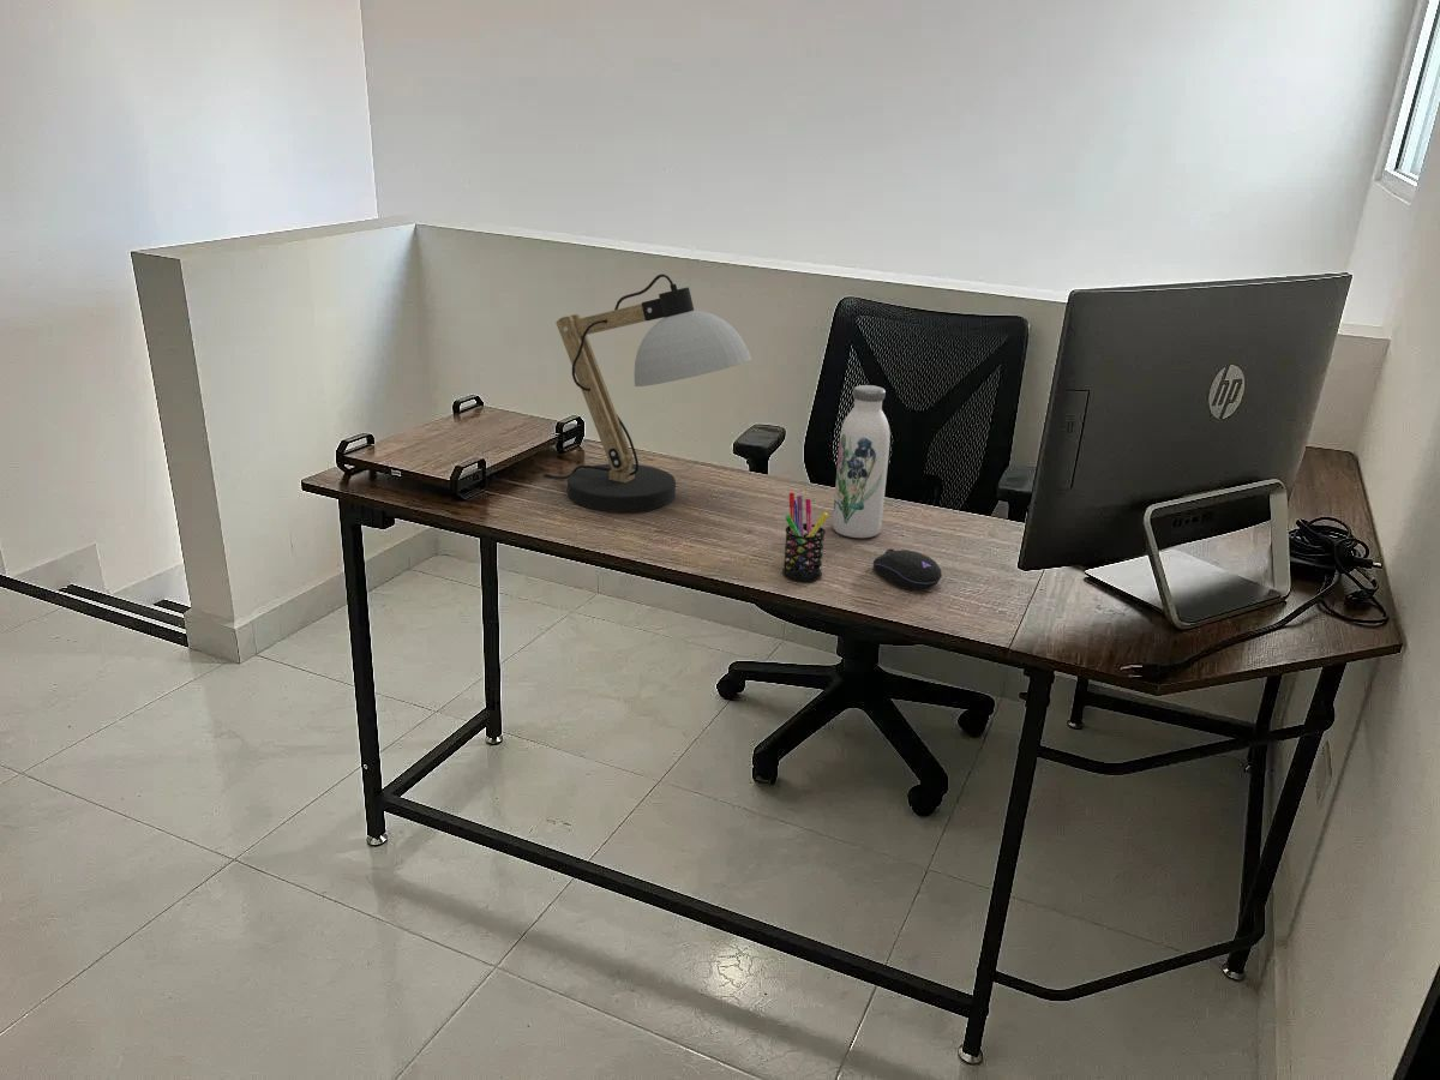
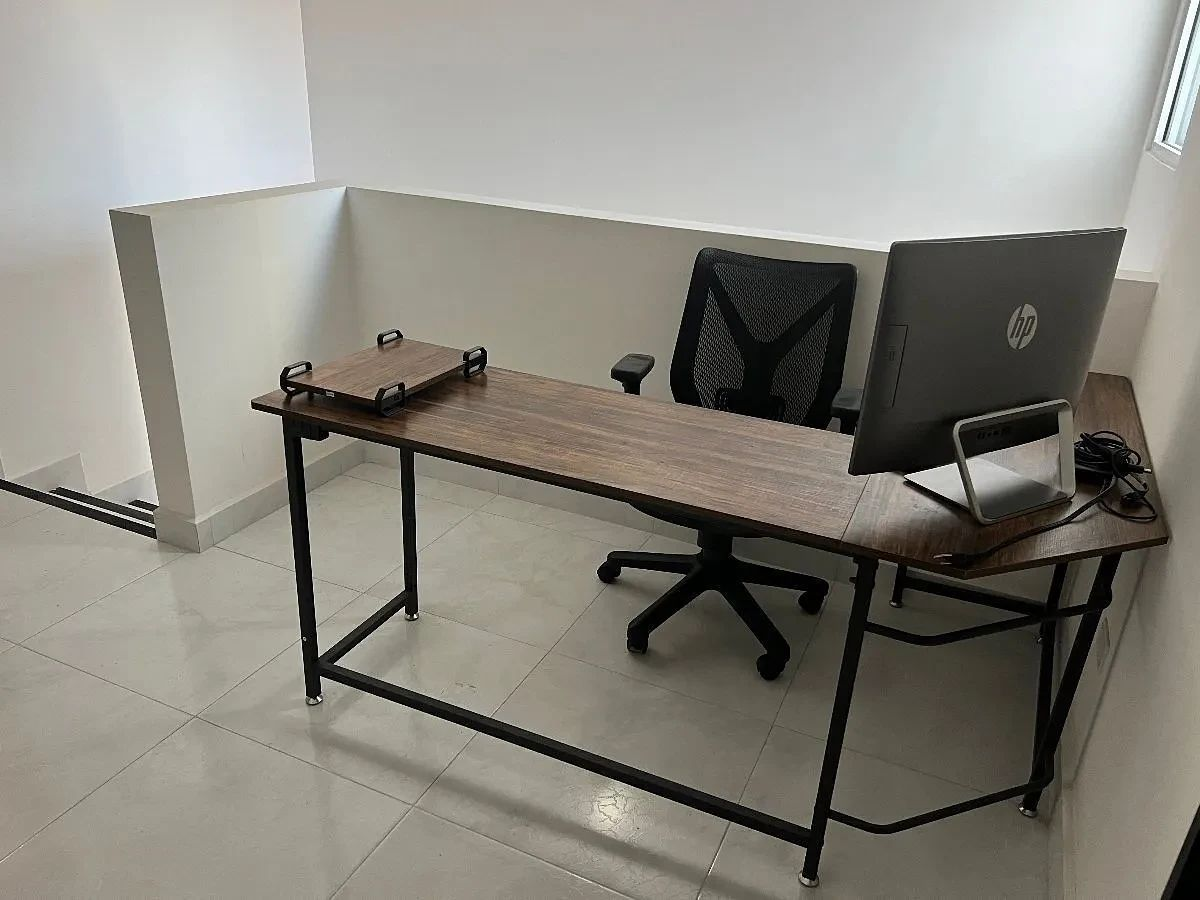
- water bottle [832,384,892,539]
- computer mouse [872,548,943,590]
- pen holder [781,491,829,582]
- desk lamp [542,274,752,514]
